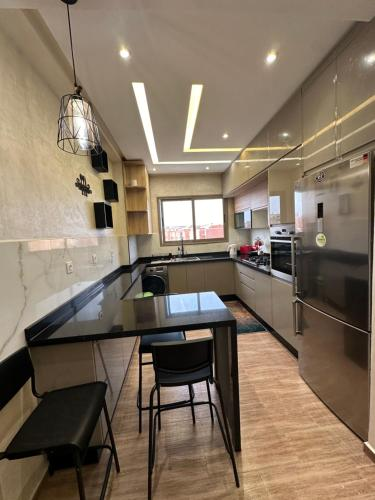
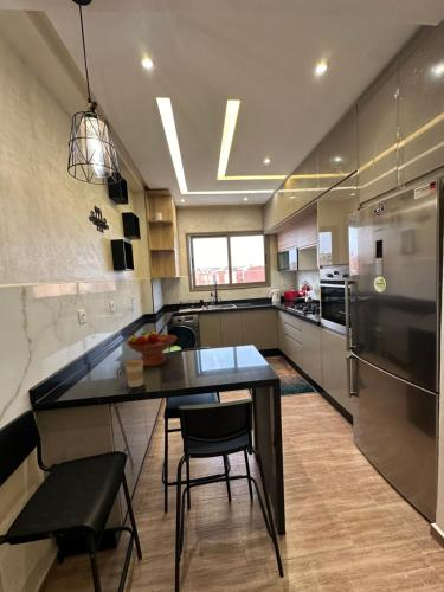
+ fruit bowl [124,329,178,367]
+ coffee cup [123,359,144,388]
